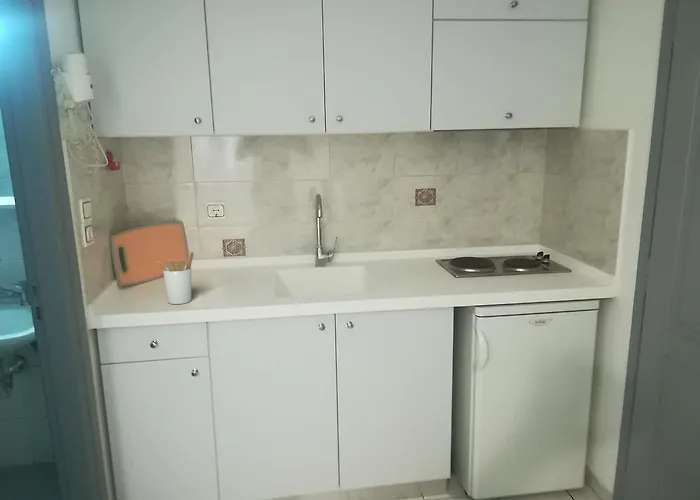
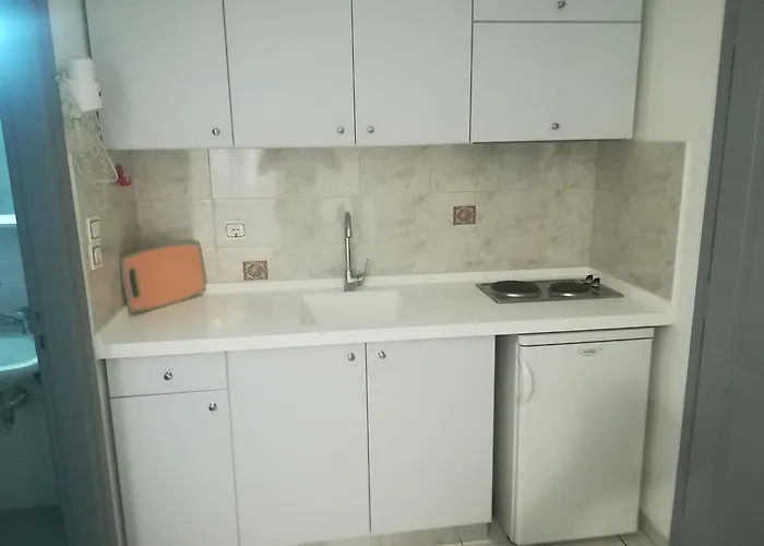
- utensil holder [156,251,194,305]
